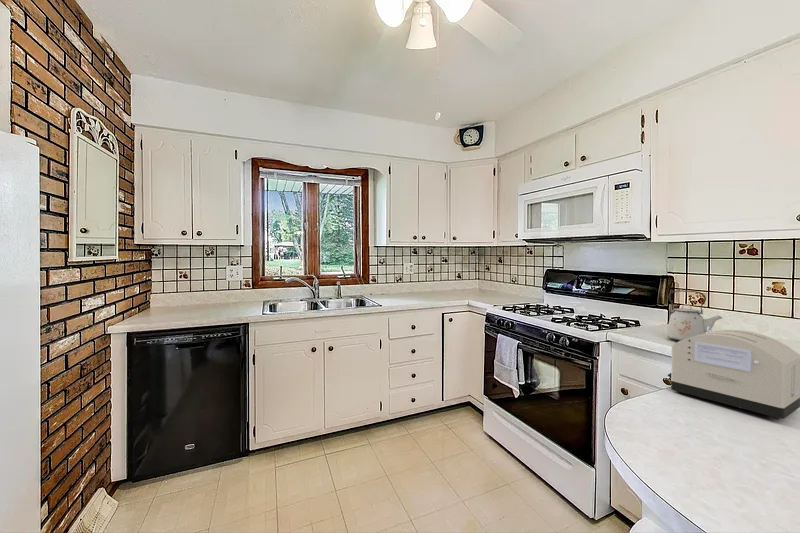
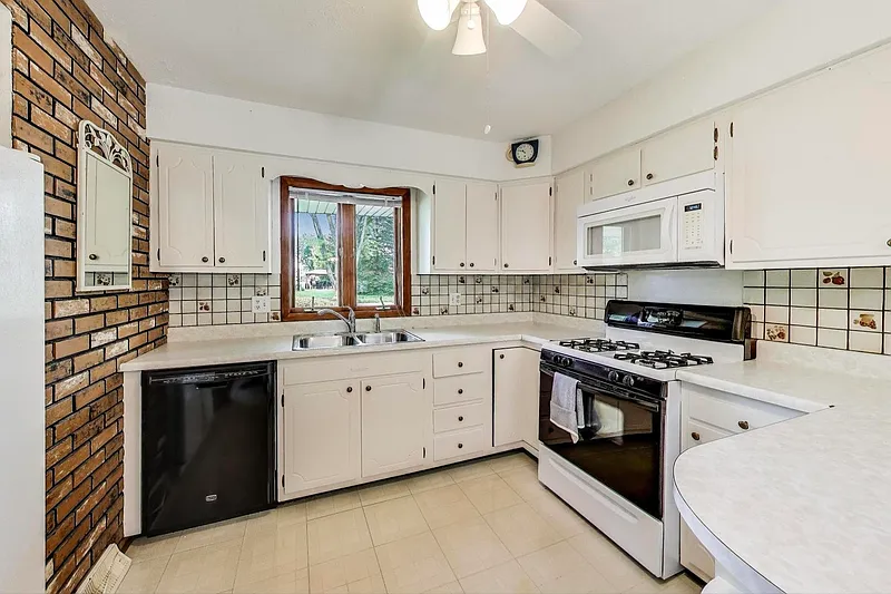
- toaster [667,326,800,421]
- kettle [666,289,723,342]
